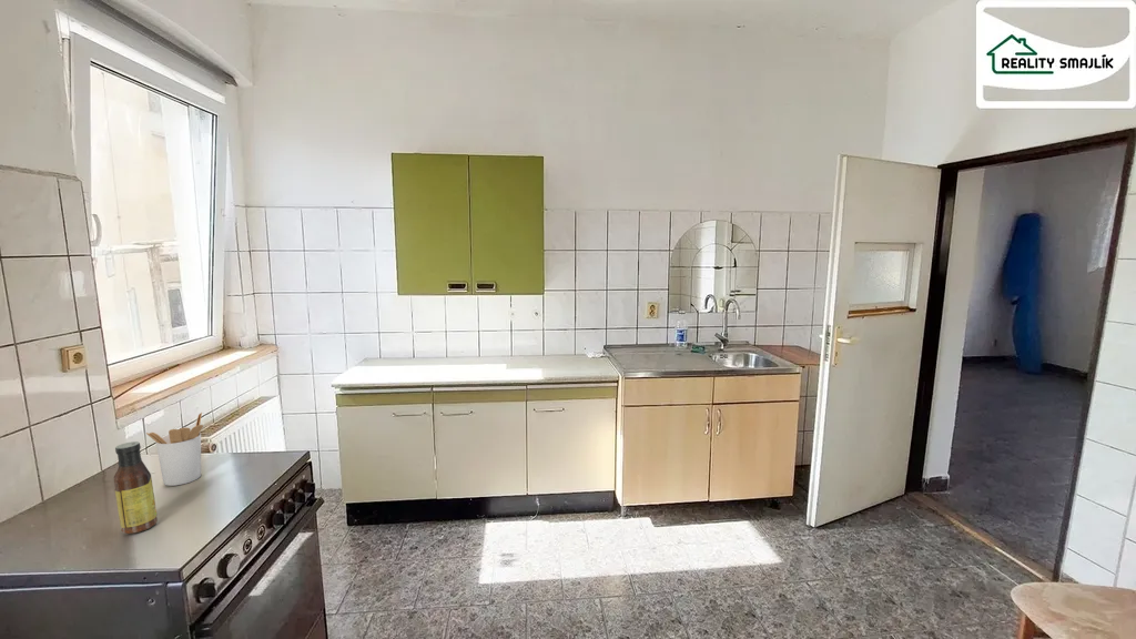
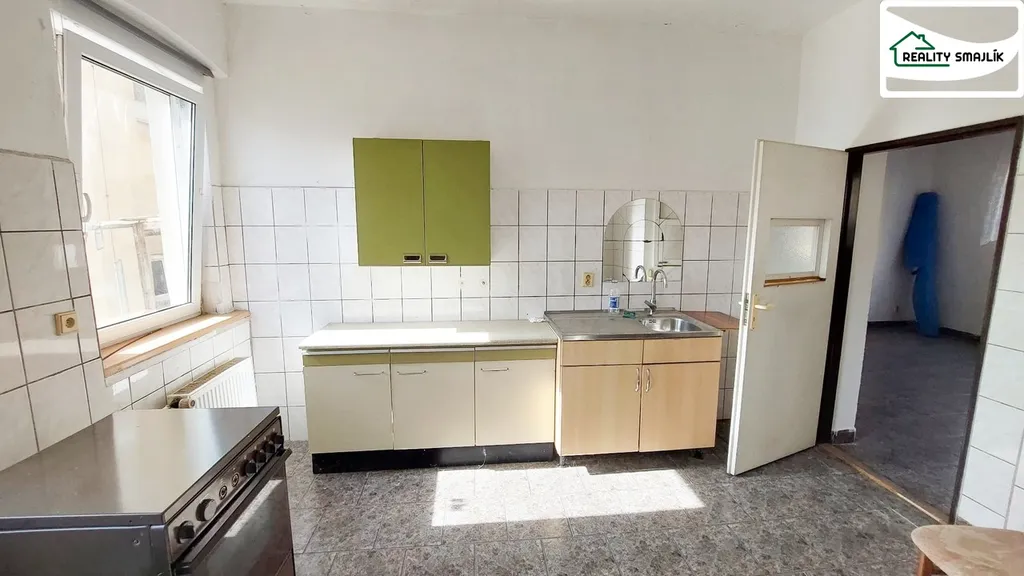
- sauce bottle [113,440,158,535]
- utensil holder [145,412,204,487]
